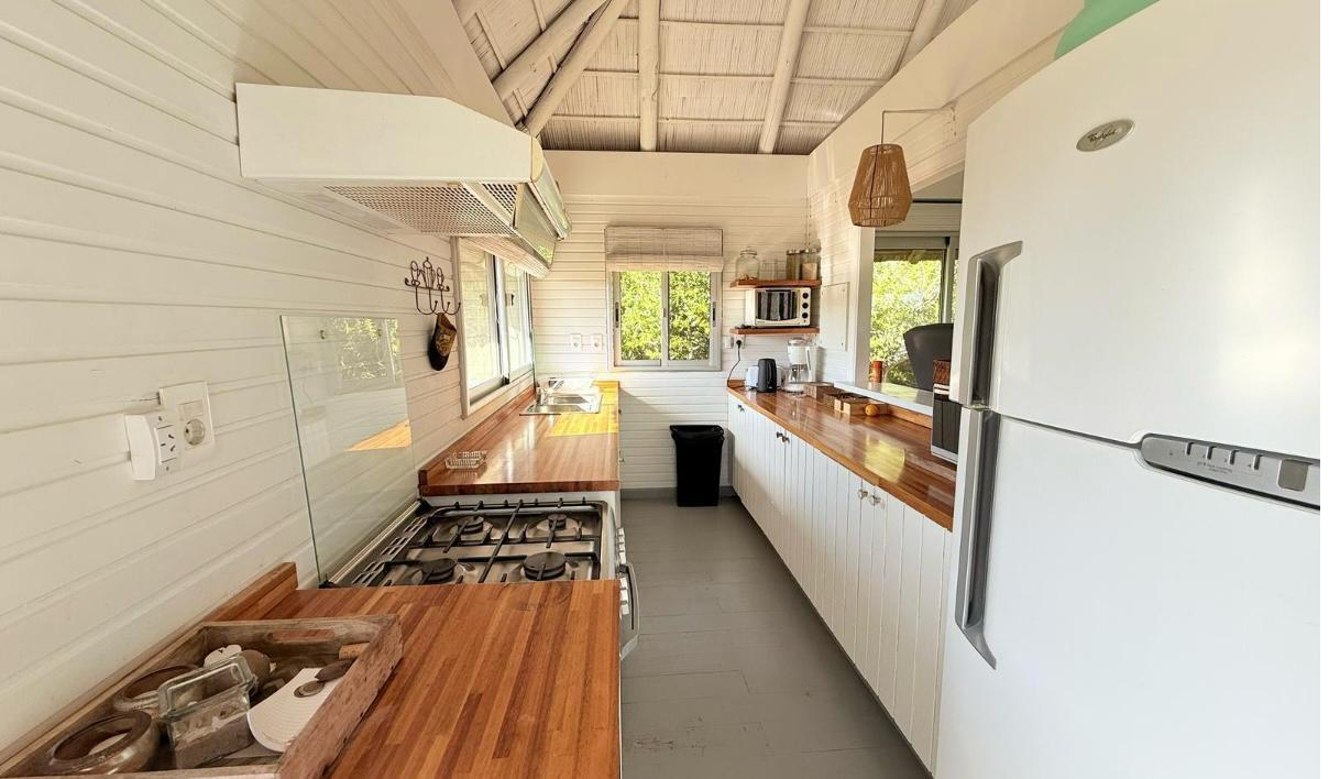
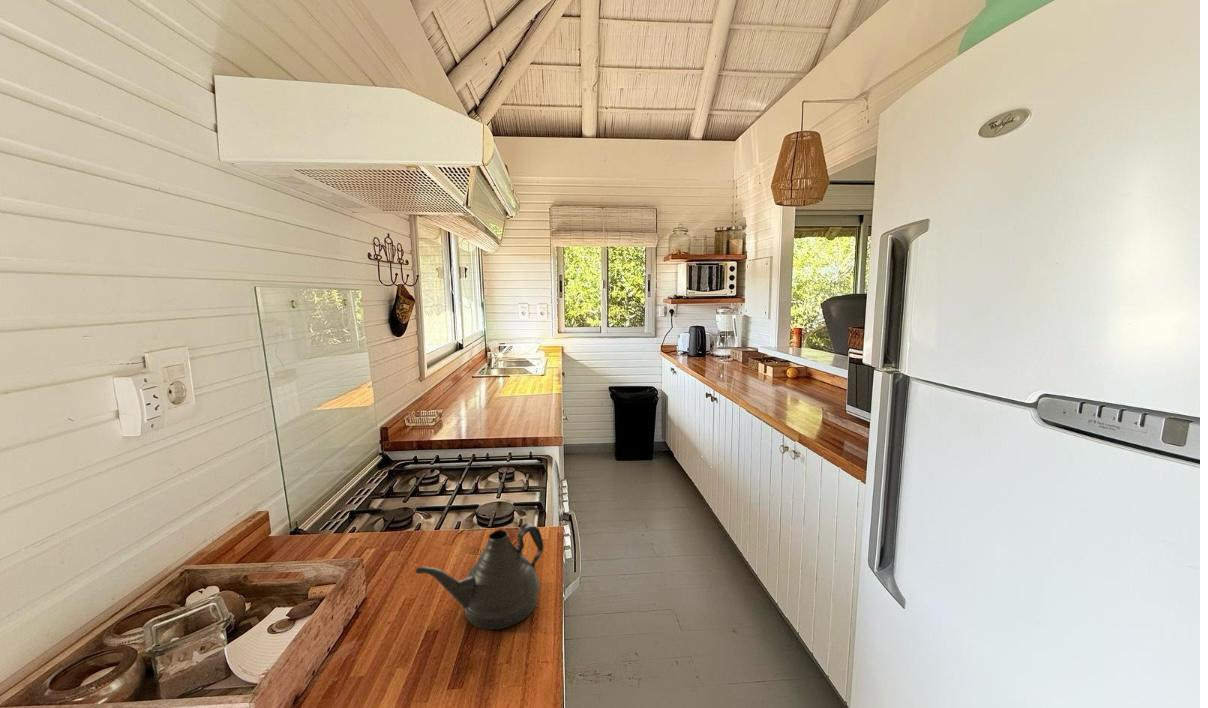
+ teapot [414,522,545,630]
